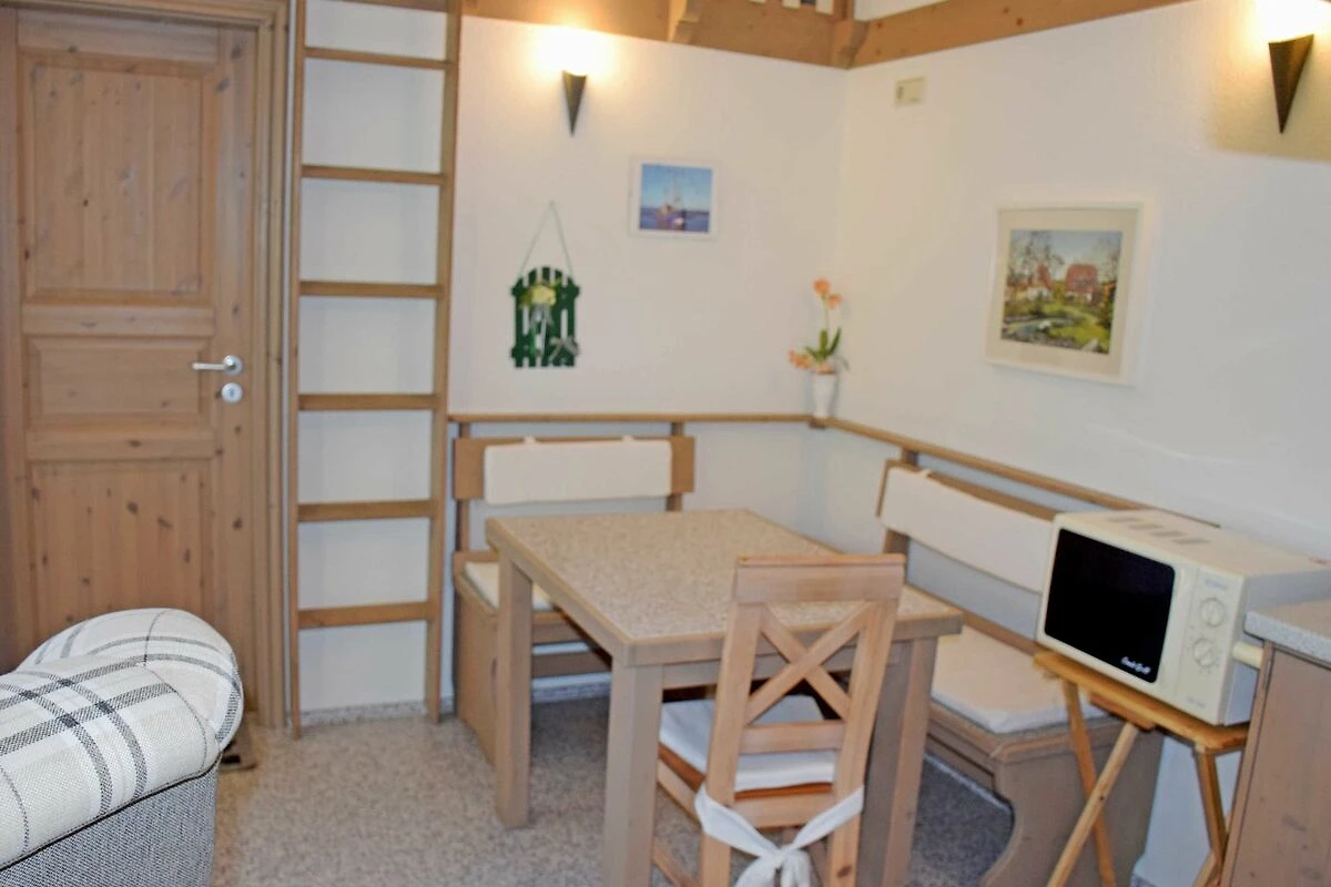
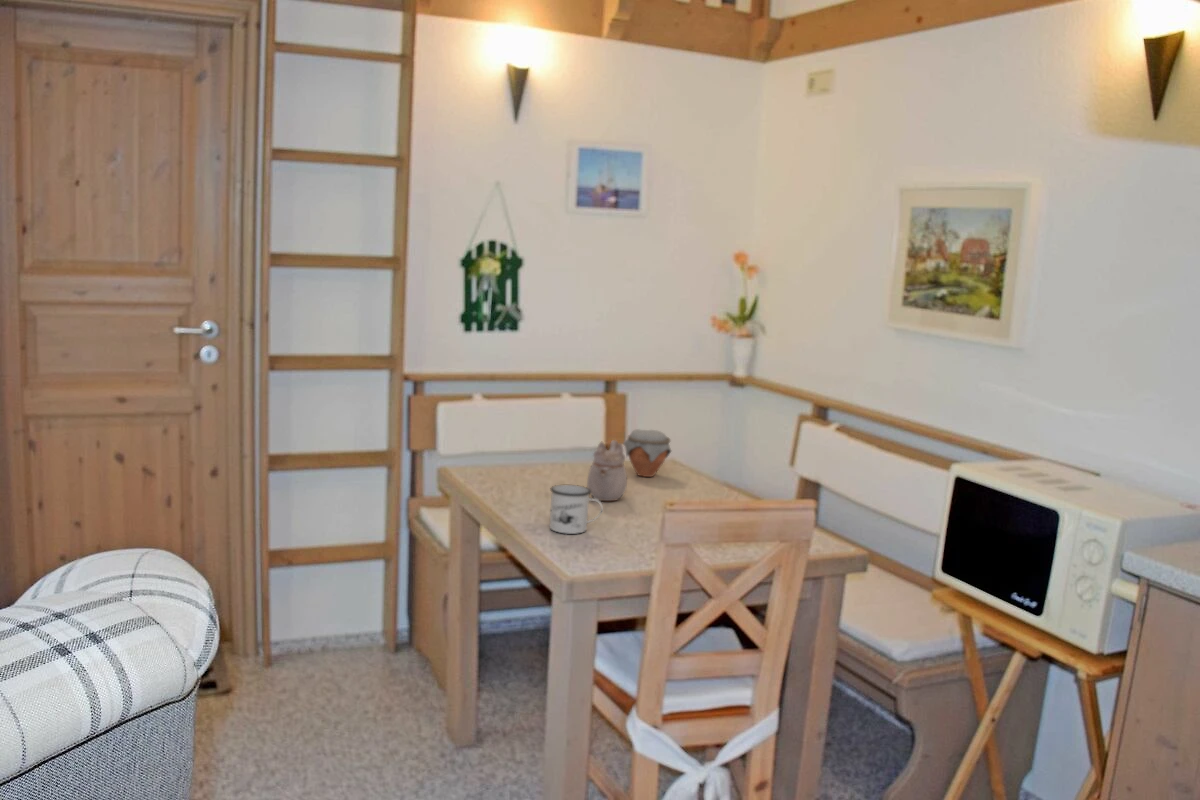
+ mug [549,484,604,535]
+ teapot [586,439,628,502]
+ jar [622,428,672,478]
